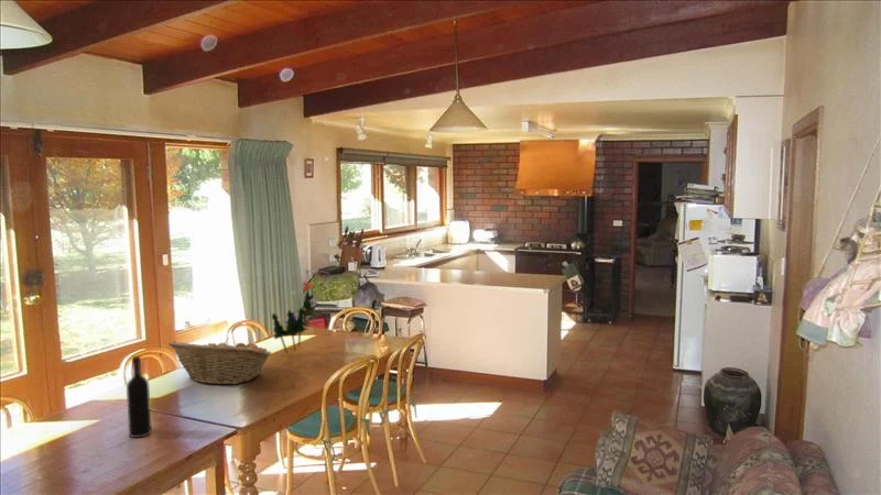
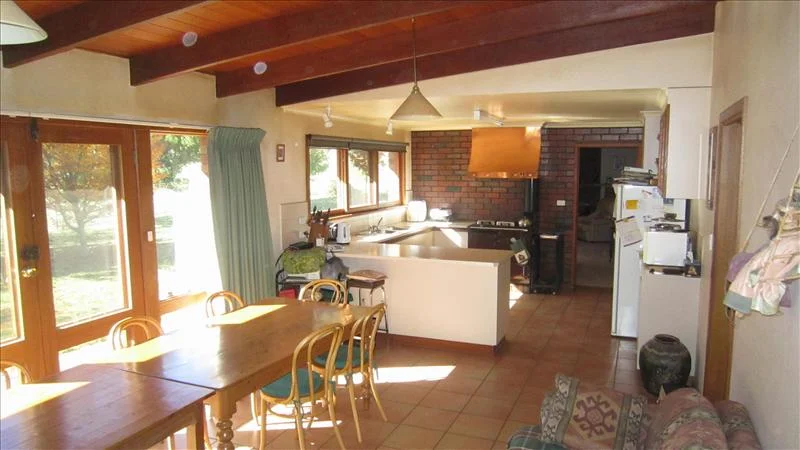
- wine bottle [126,355,152,439]
- plant [271,268,322,354]
- fruit basket [167,338,272,385]
